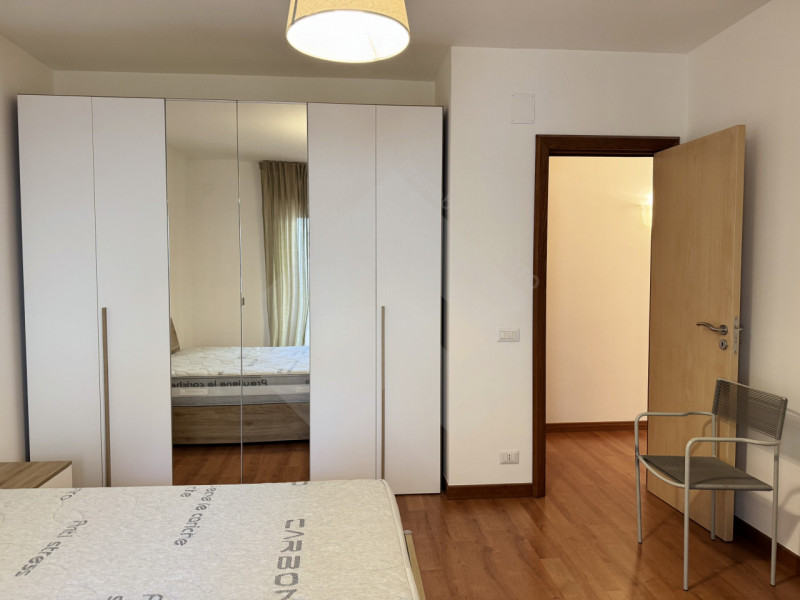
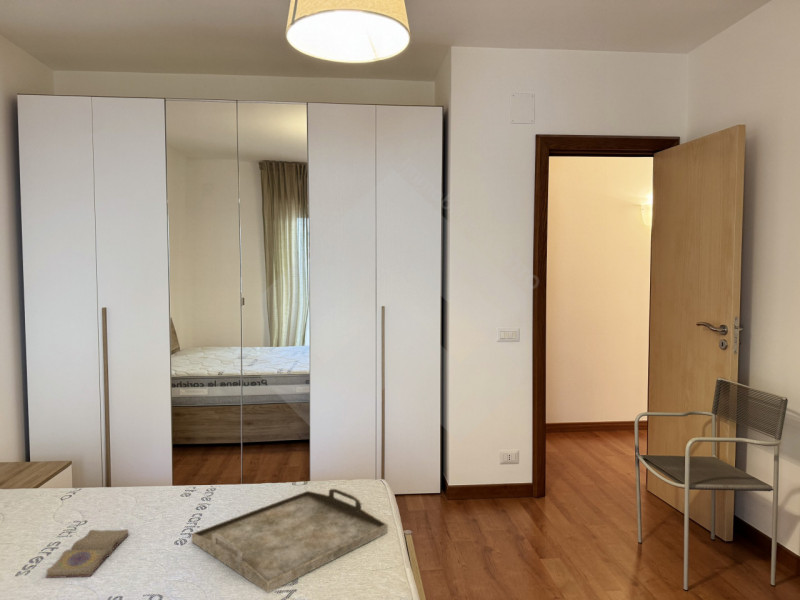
+ serving tray [191,488,389,594]
+ diary [45,528,130,579]
